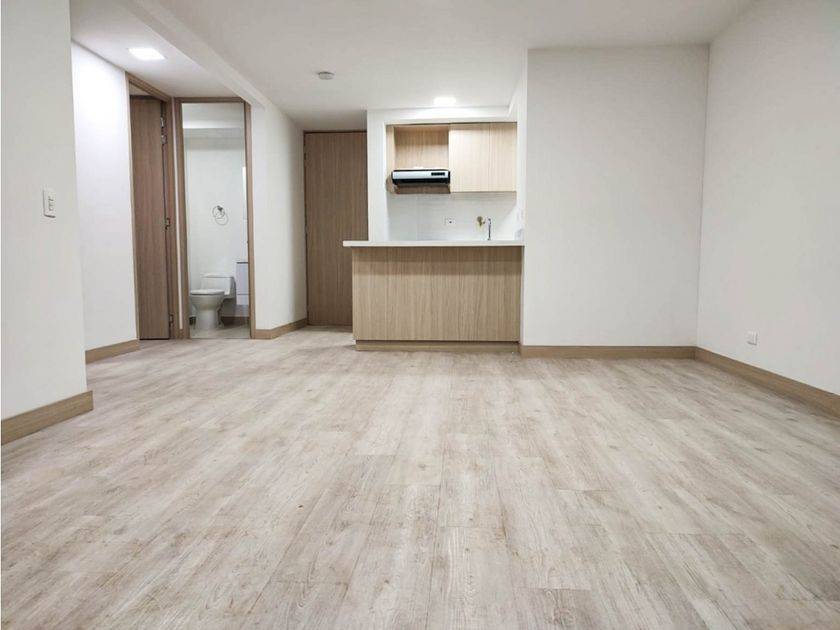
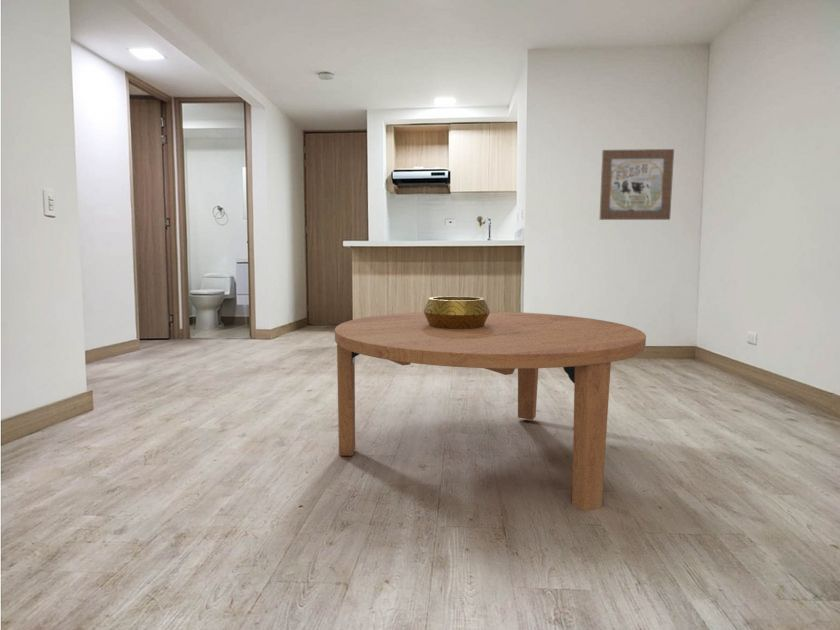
+ coffee table [334,310,647,512]
+ wall art [598,148,675,221]
+ decorative bowl [423,295,491,329]
